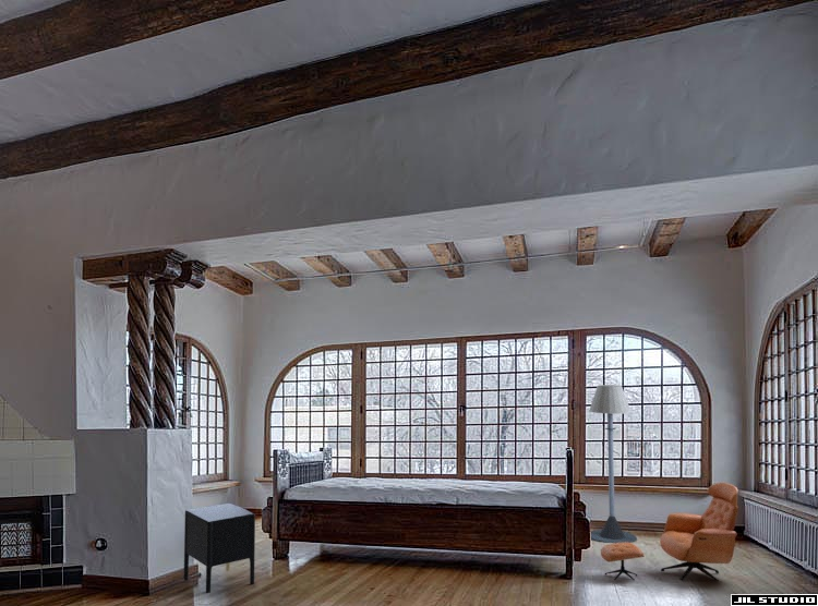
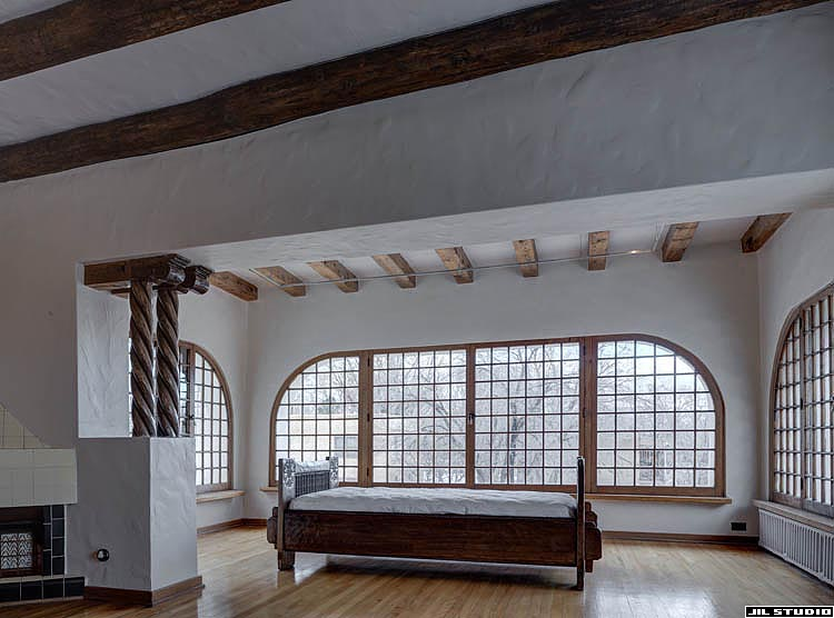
- lounge chair [600,482,739,582]
- nightstand [183,502,256,594]
- floor lamp [588,384,638,544]
